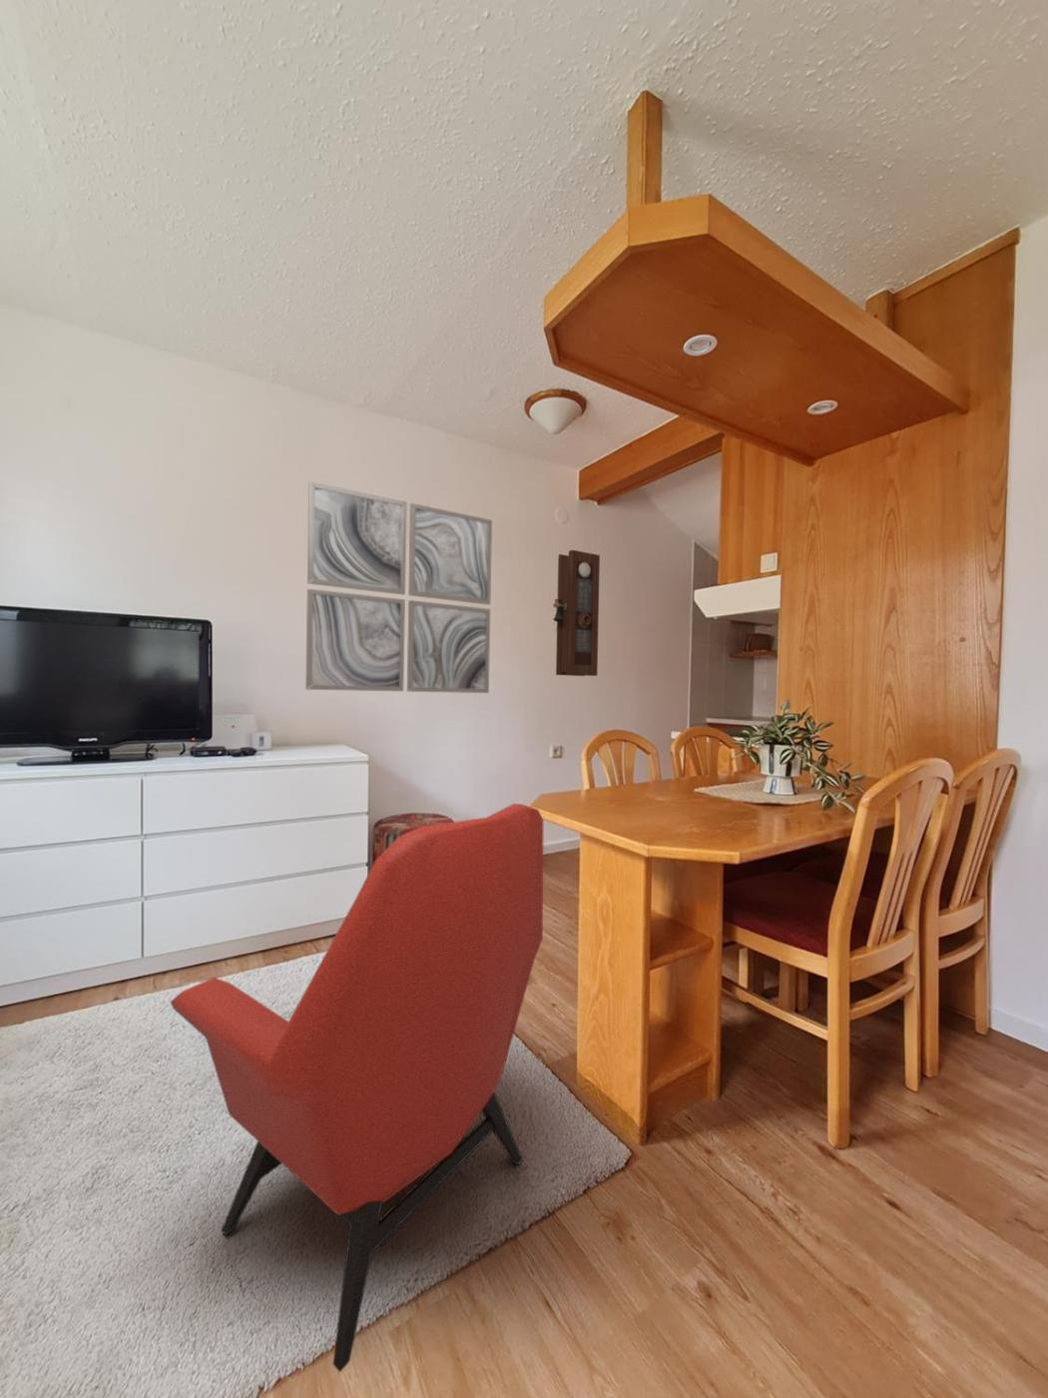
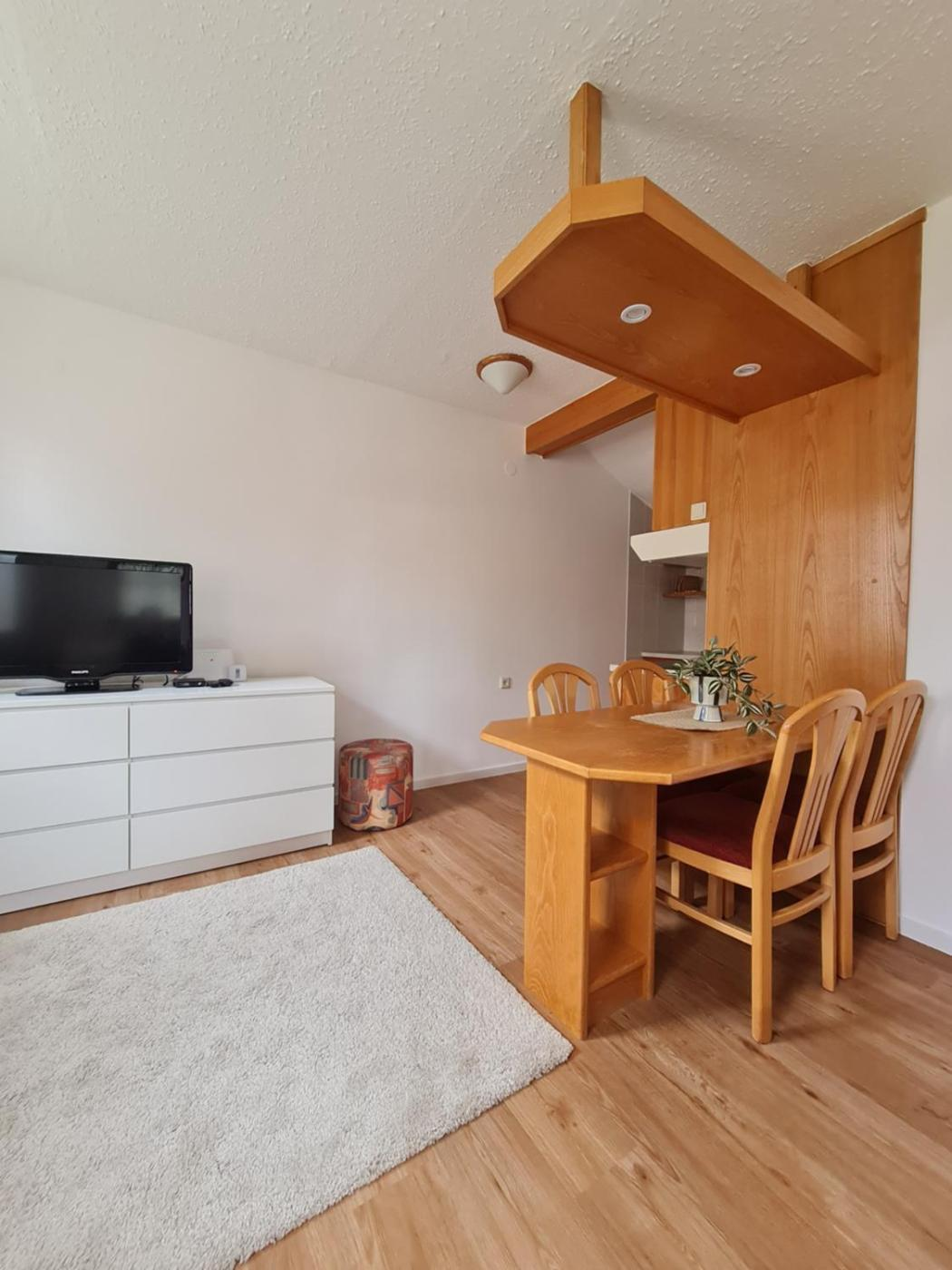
- wall art [305,480,493,693]
- pendulum clock [552,549,601,677]
- armchair [168,802,545,1373]
